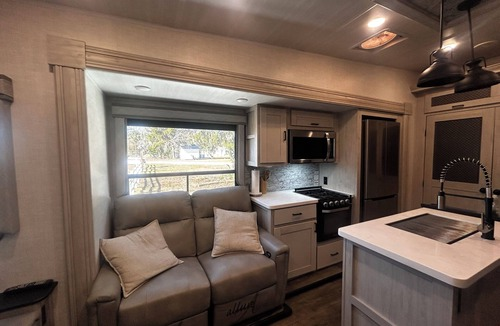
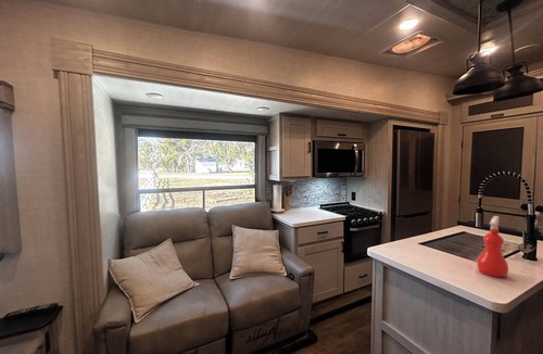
+ spray bottle [476,215,509,278]
